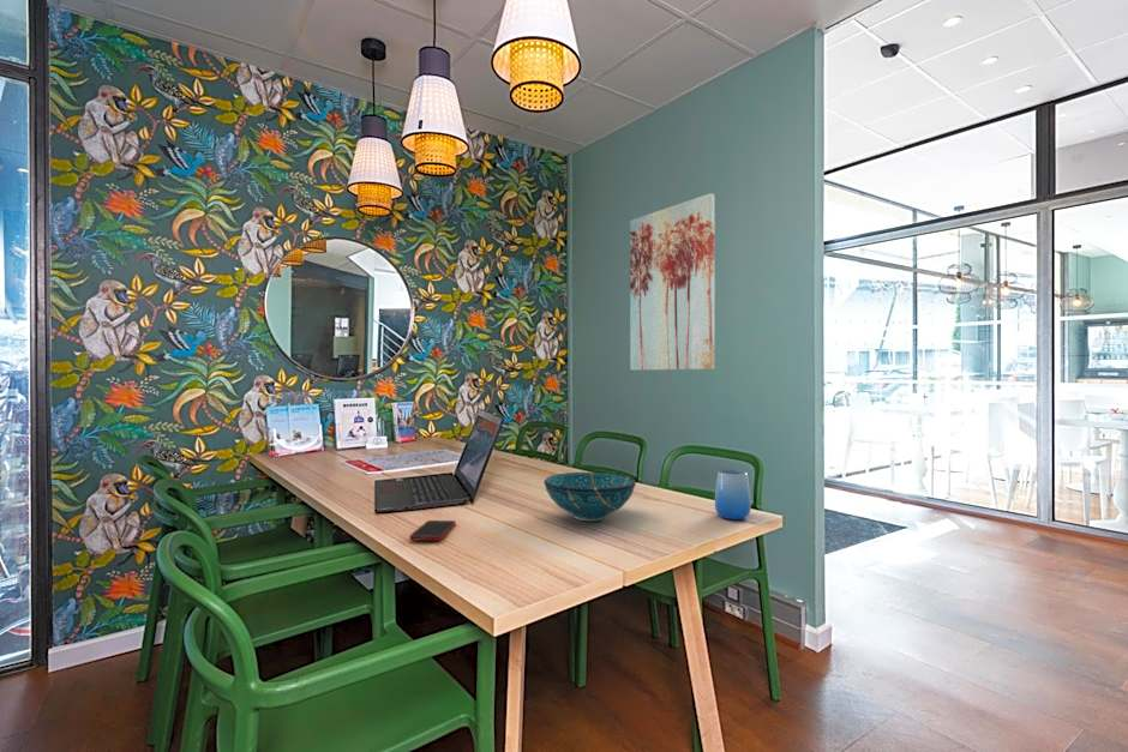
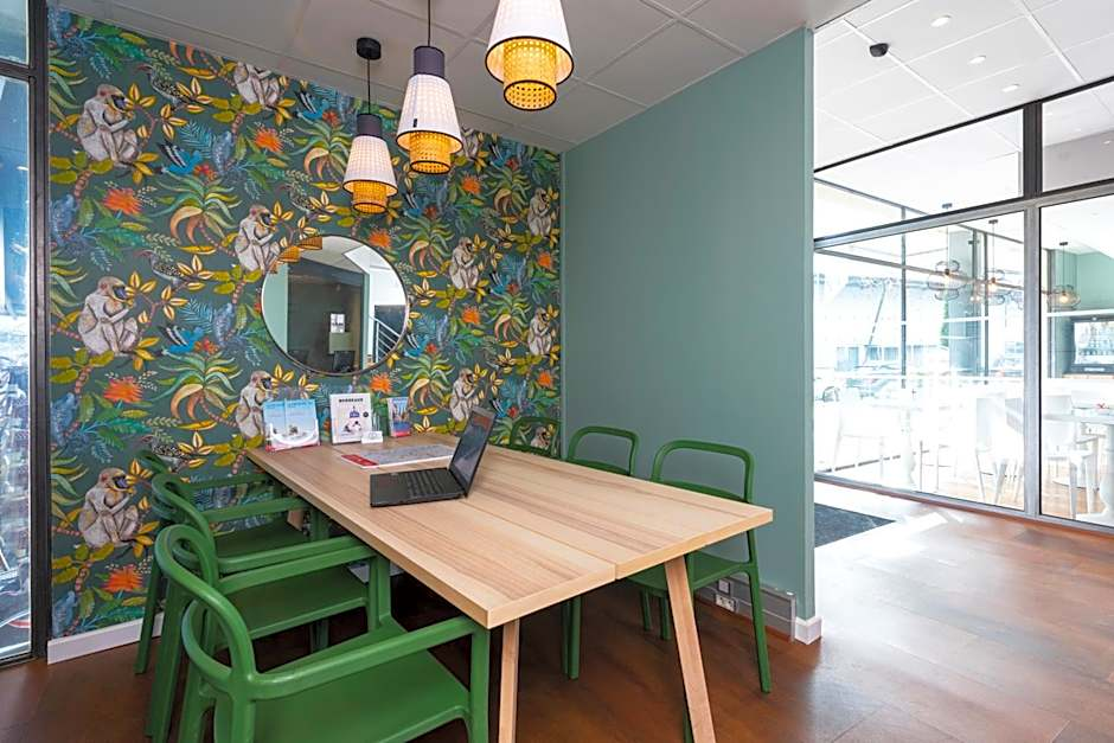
- wall art [629,192,715,372]
- cup [714,469,751,521]
- decorative bowl [542,471,637,522]
- cell phone [408,519,457,542]
